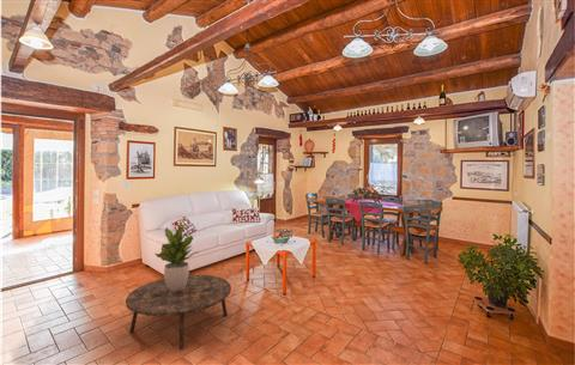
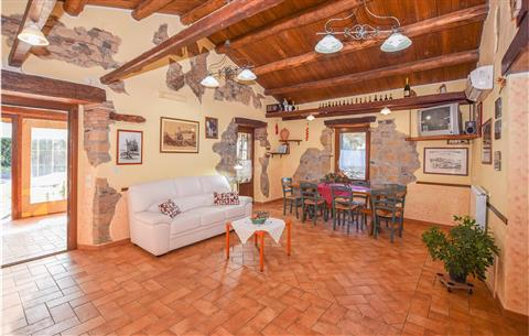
- potted plant [153,224,200,292]
- coffee table [125,273,232,351]
